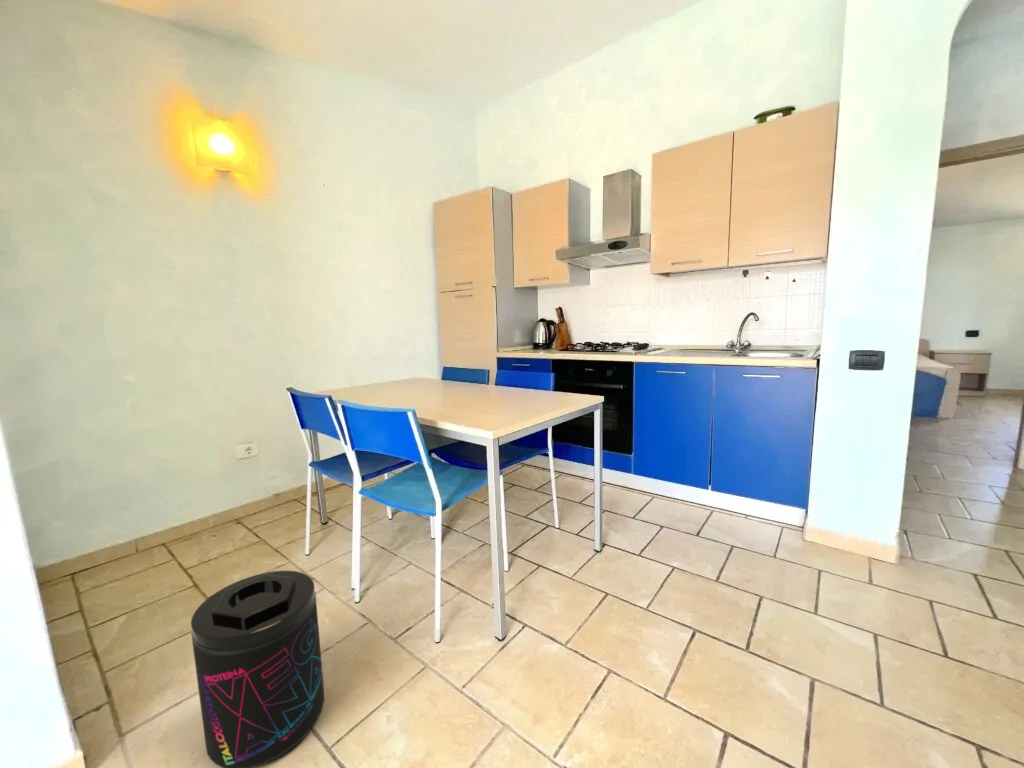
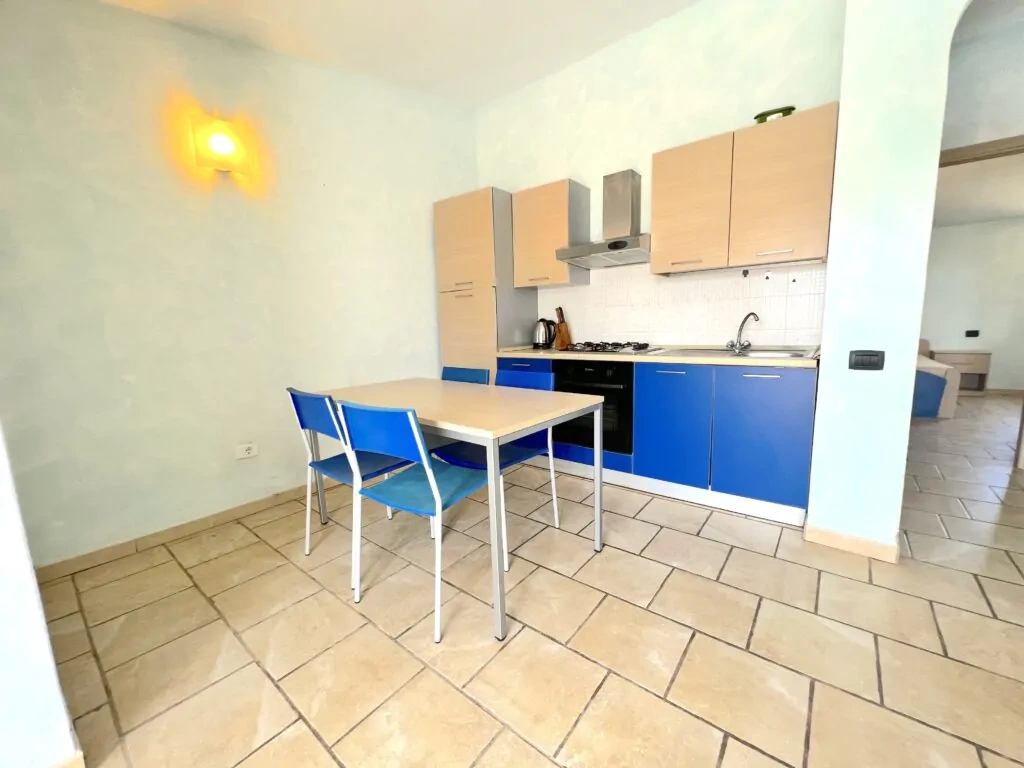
- supplement container [190,570,325,768]
